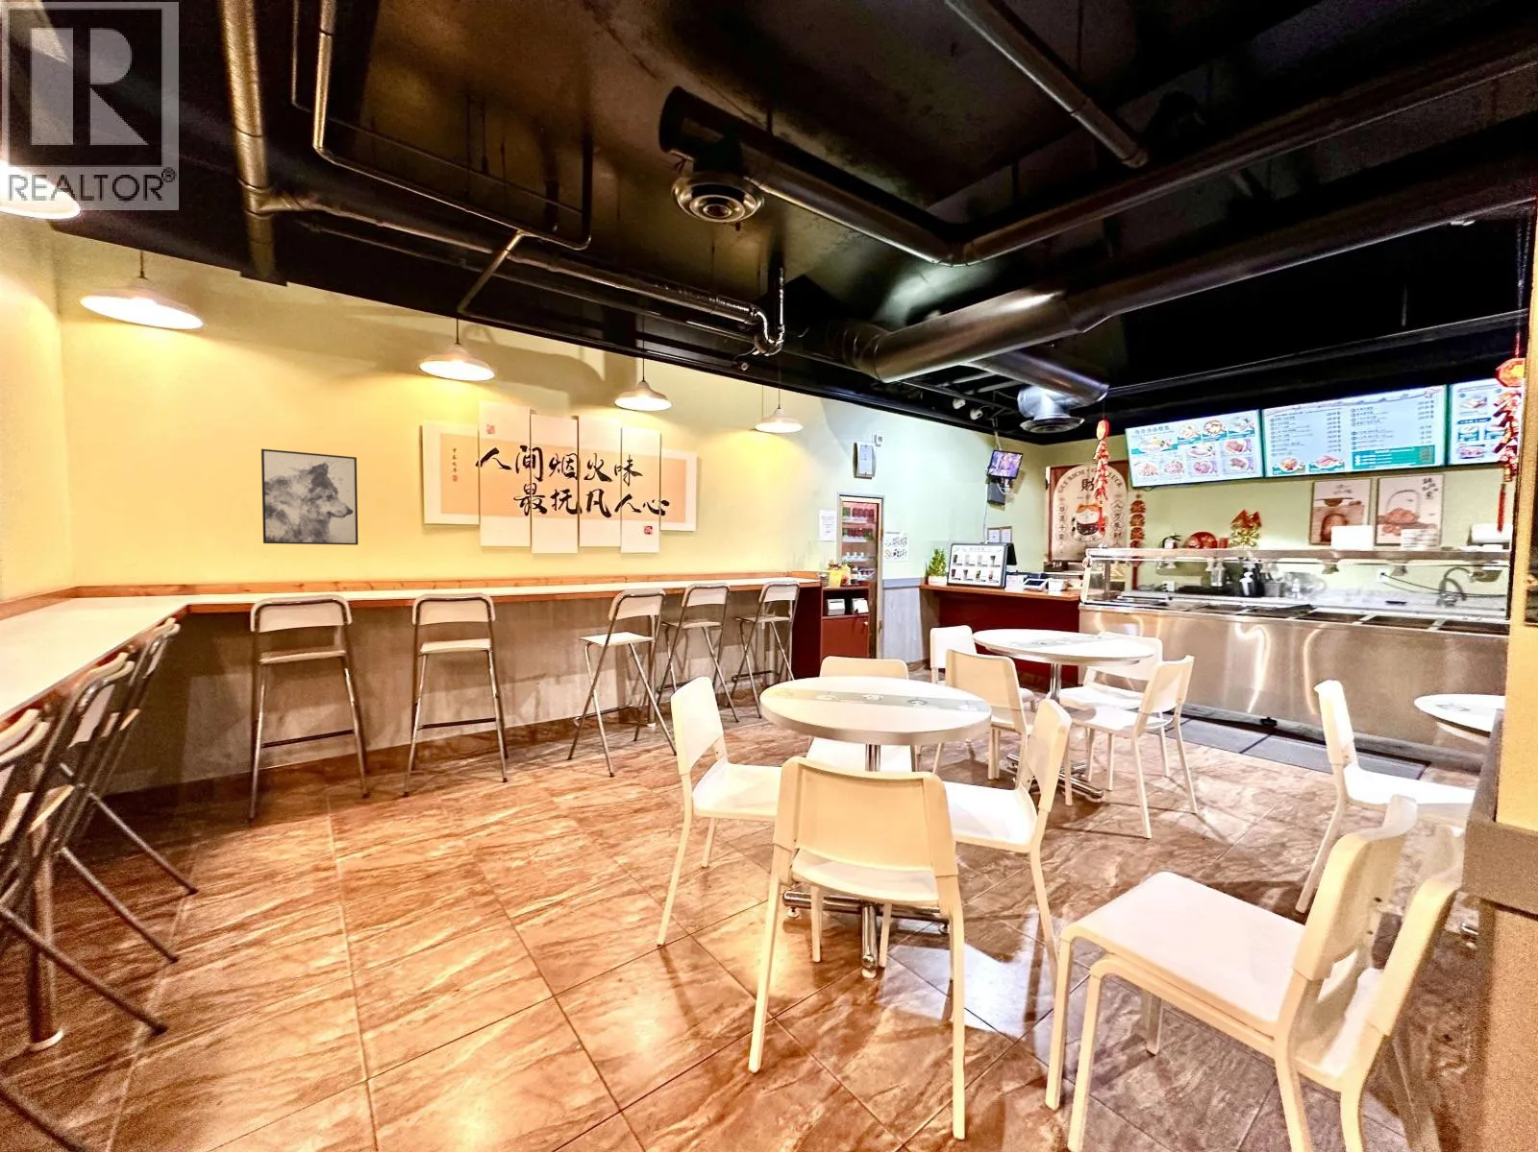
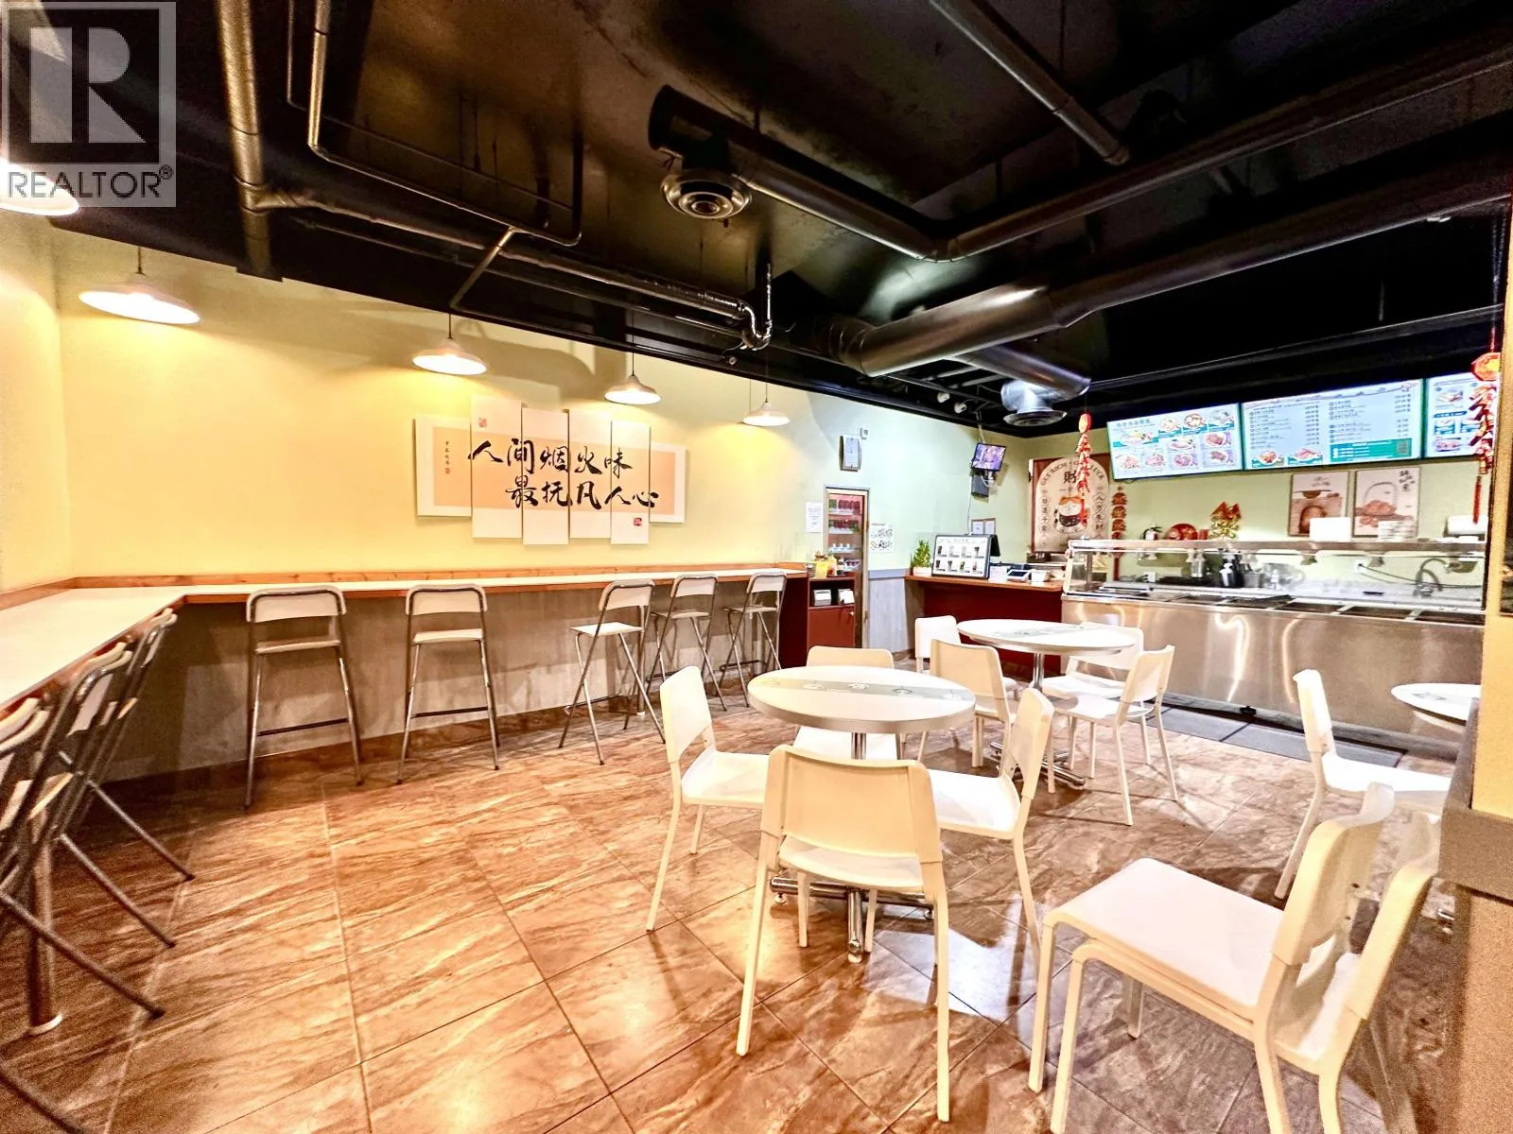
- wall art [260,448,358,546]
